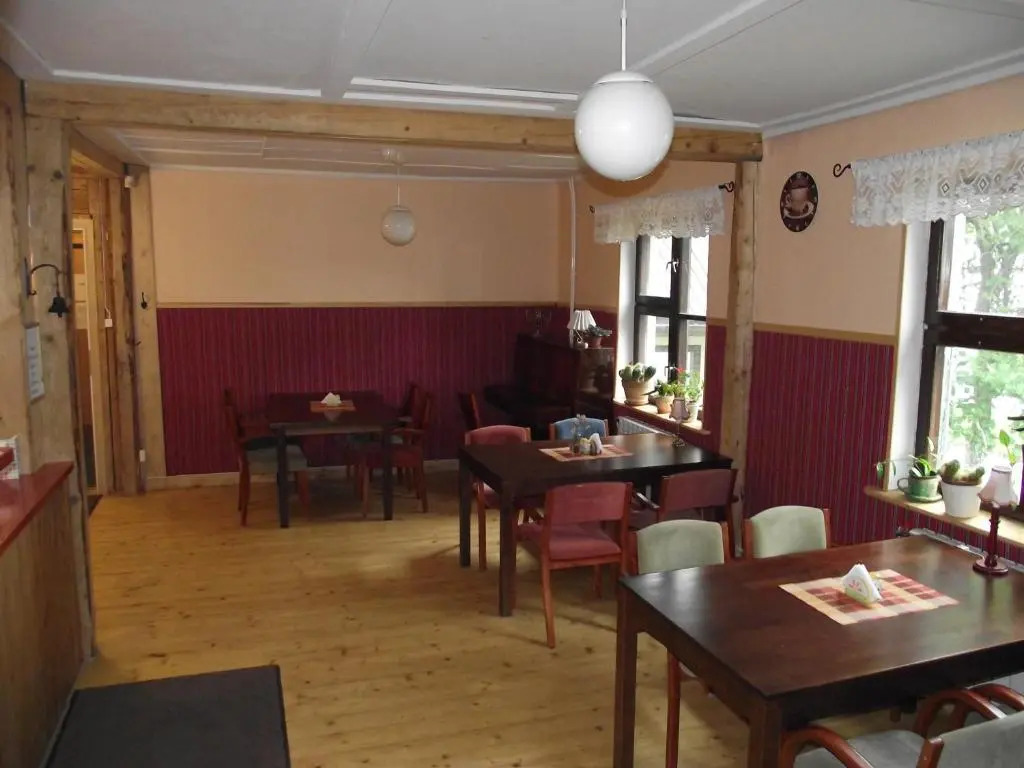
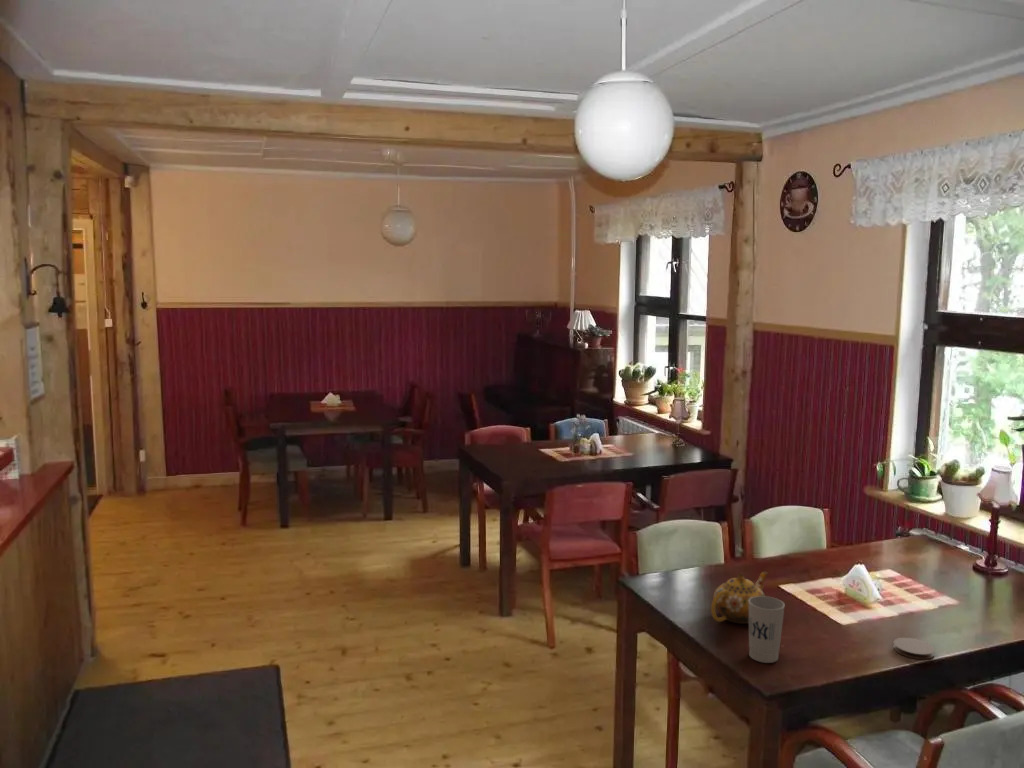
+ cup [748,595,786,664]
+ coaster [892,637,936,660]
+ teapot [710,571,769,625]
